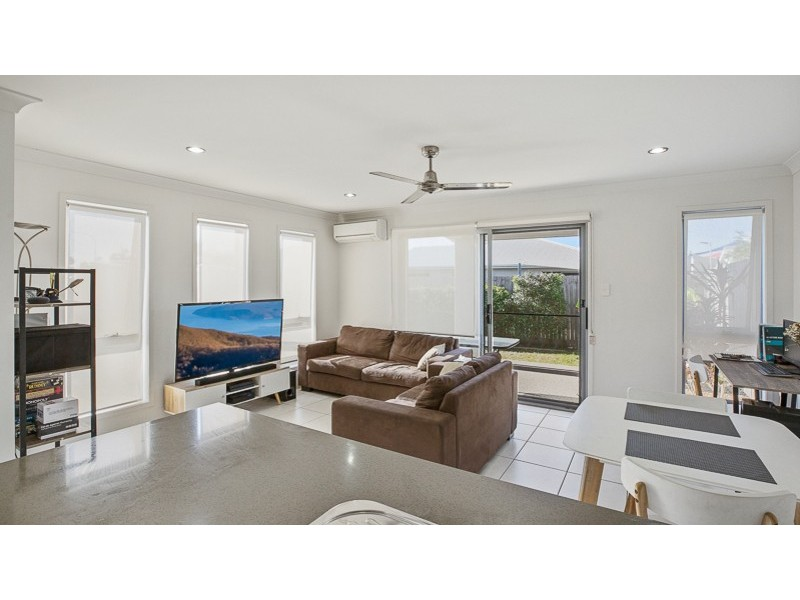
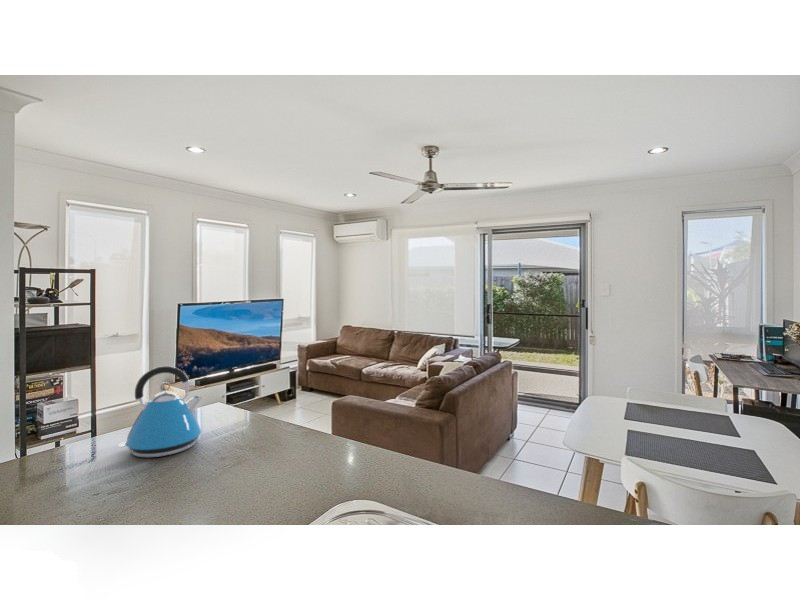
+ kettle [118,365,203,458]
